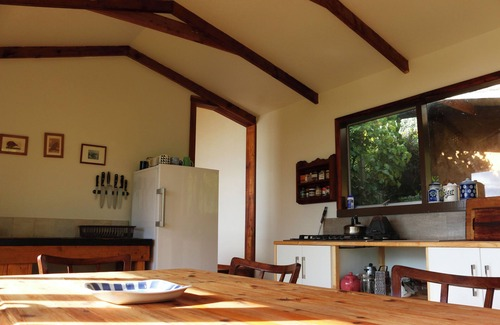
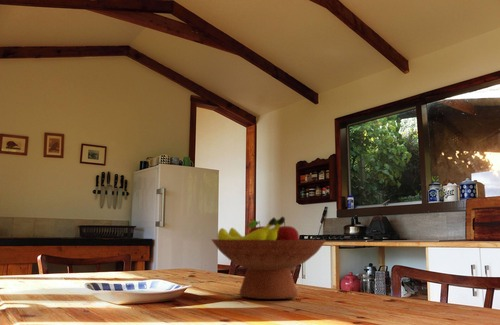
+ fruit bowl [210,215,327,300]
